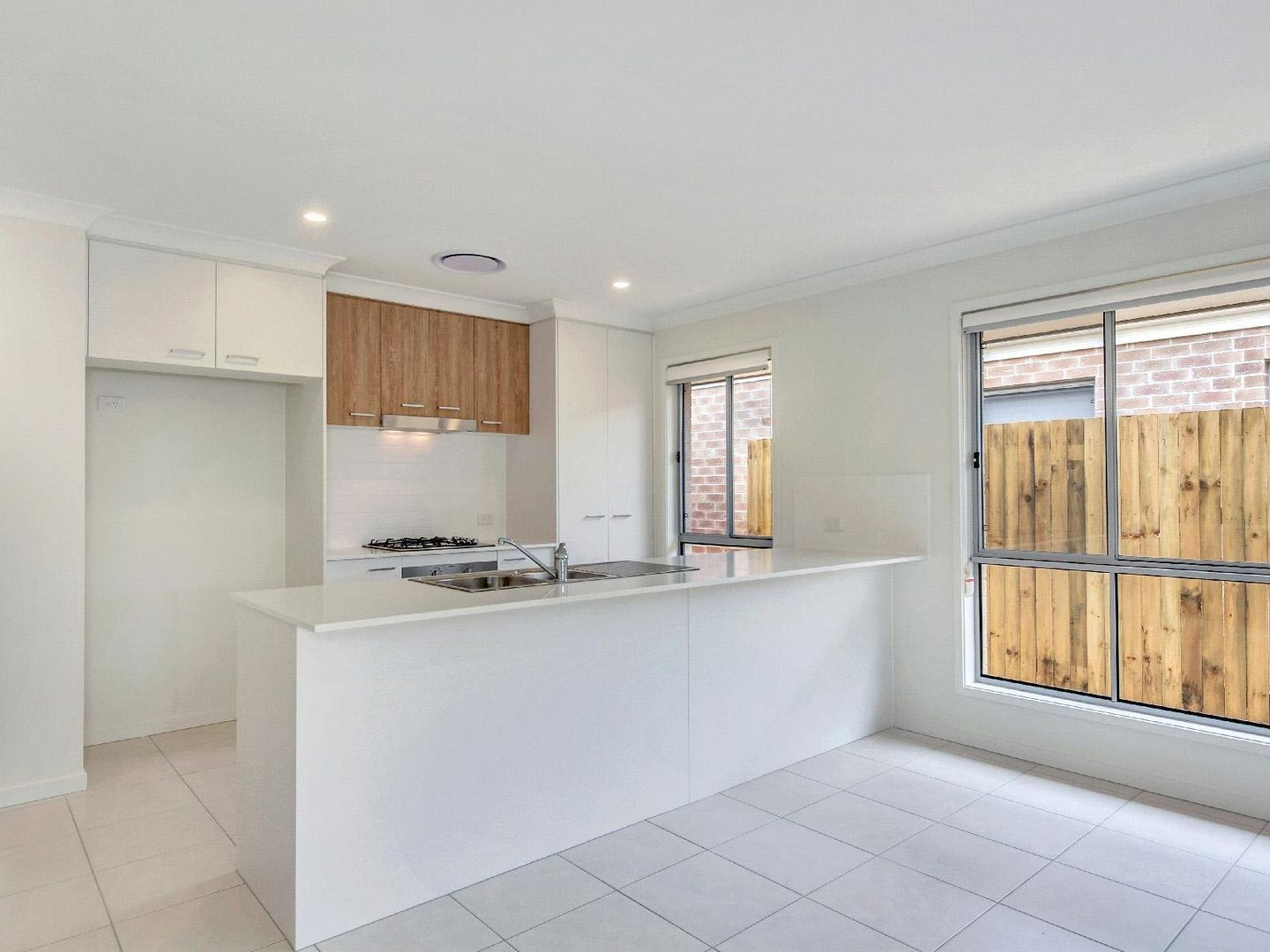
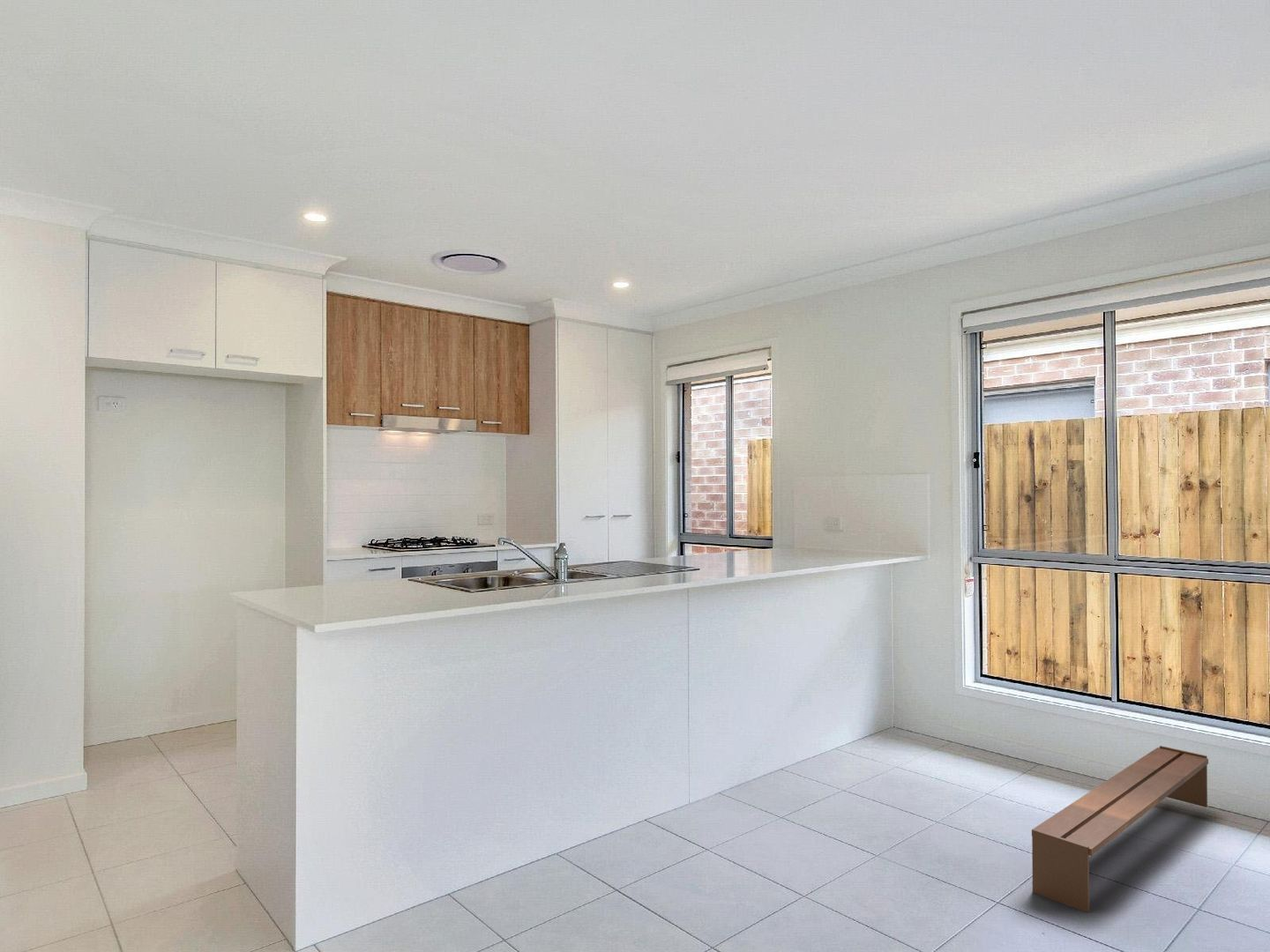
+ bench [1031,745,1209,913]
